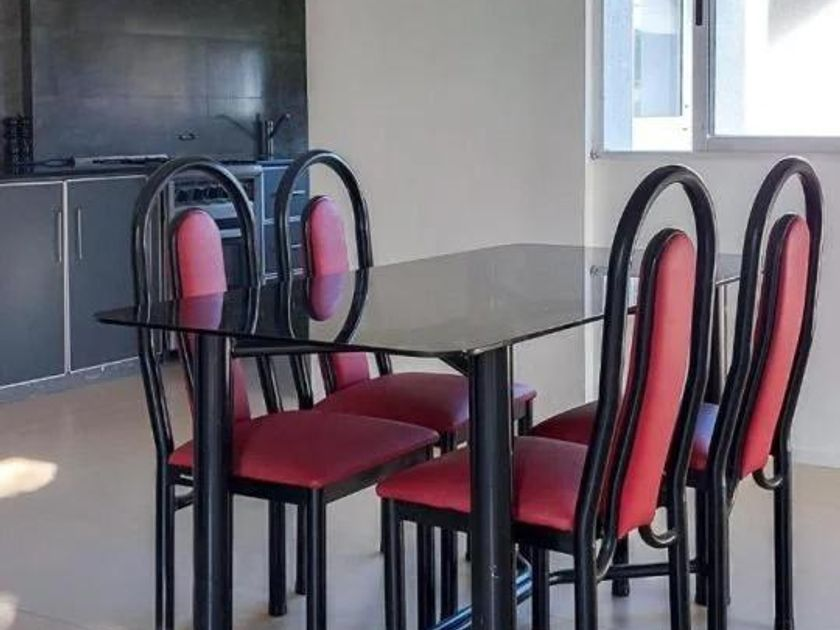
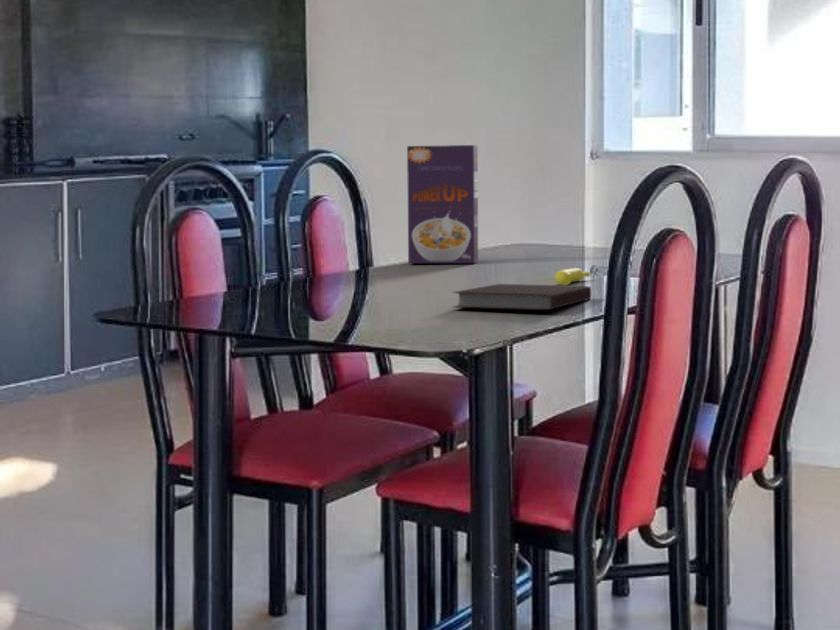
+ cereal box [406,144,479,264]
+ notebook [451,283,592,311]
+ banana [554,267,591,285]
